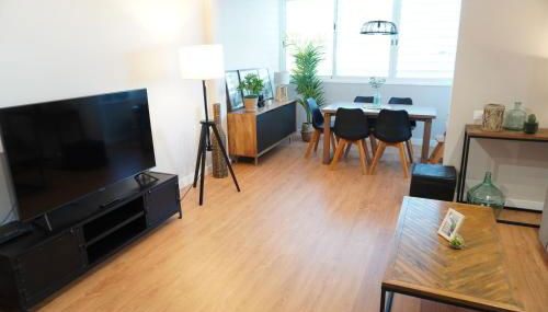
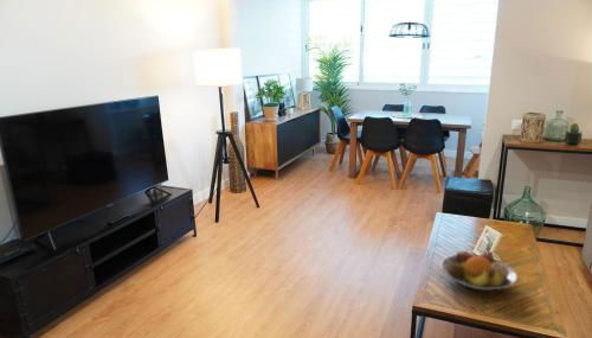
+ fruit bowl [439,248,519,291]
